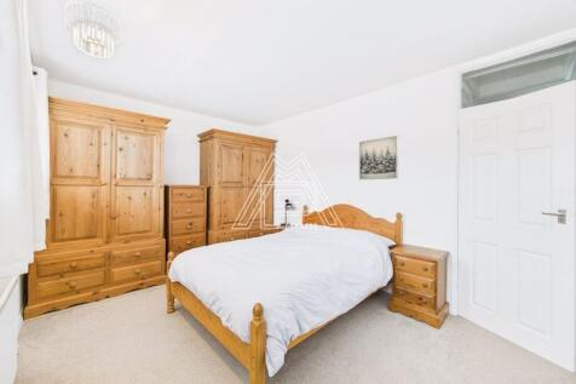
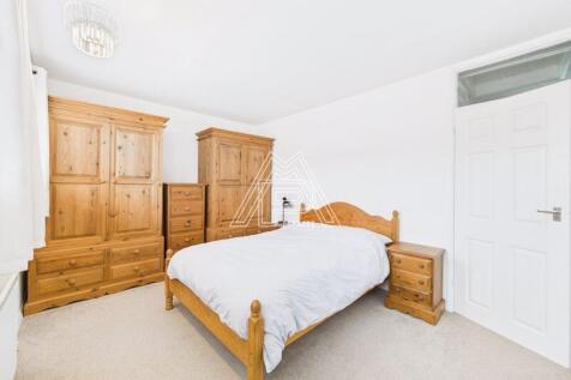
- wall art [358,134,399,180]
